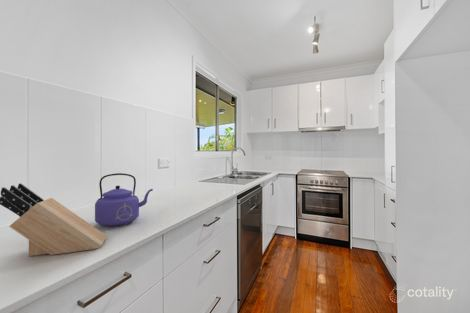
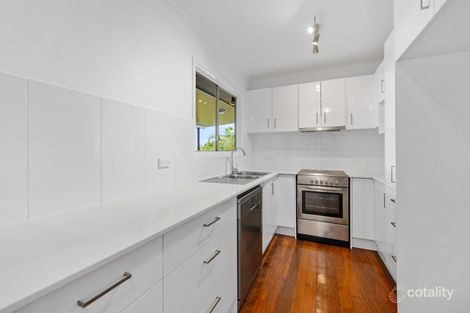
- knife block [0,182,108,257]
- kettle [94,172,154,228]
